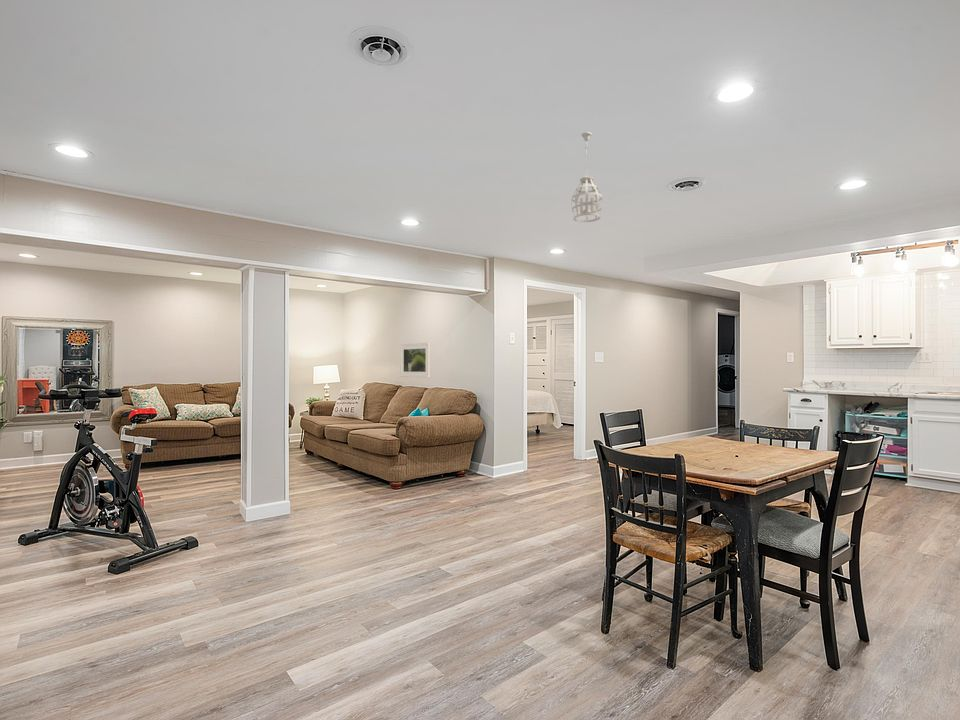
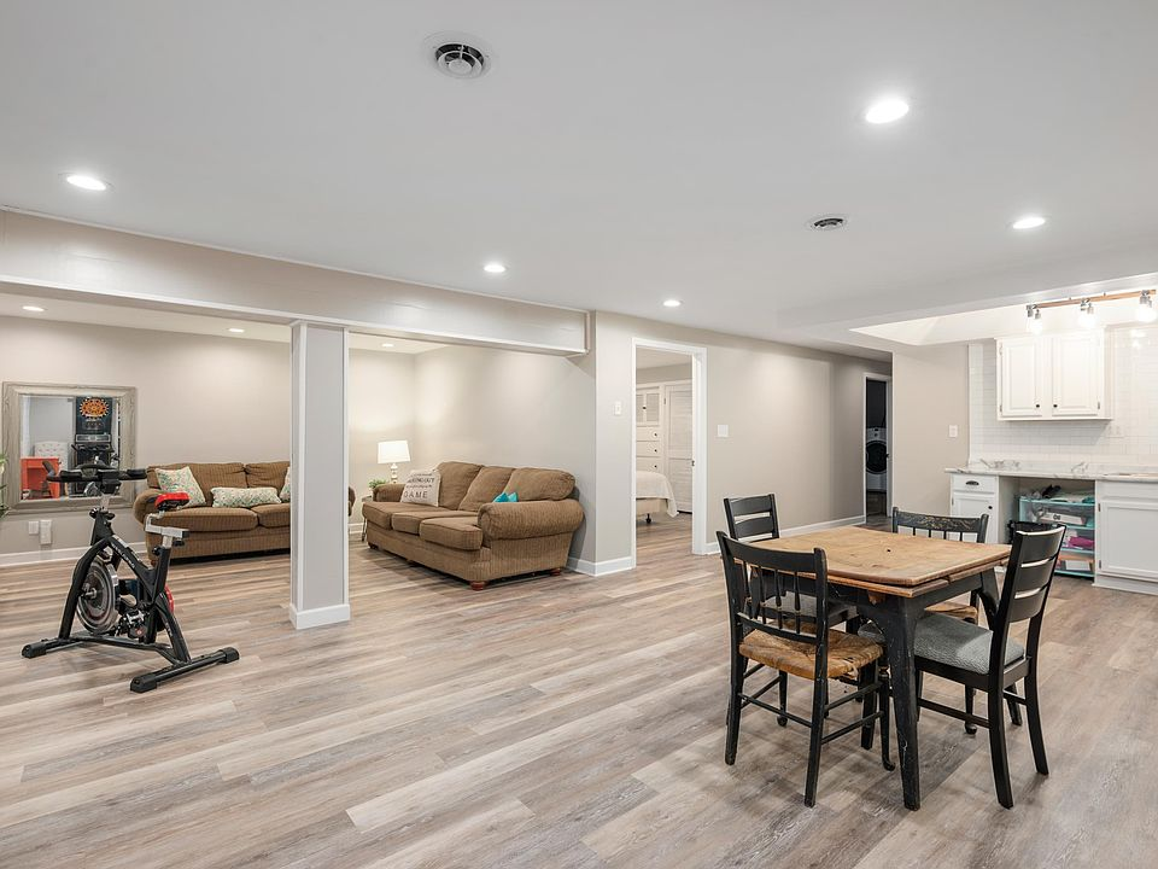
- pendant light [570,131,603,223]
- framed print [400,342,431,379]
